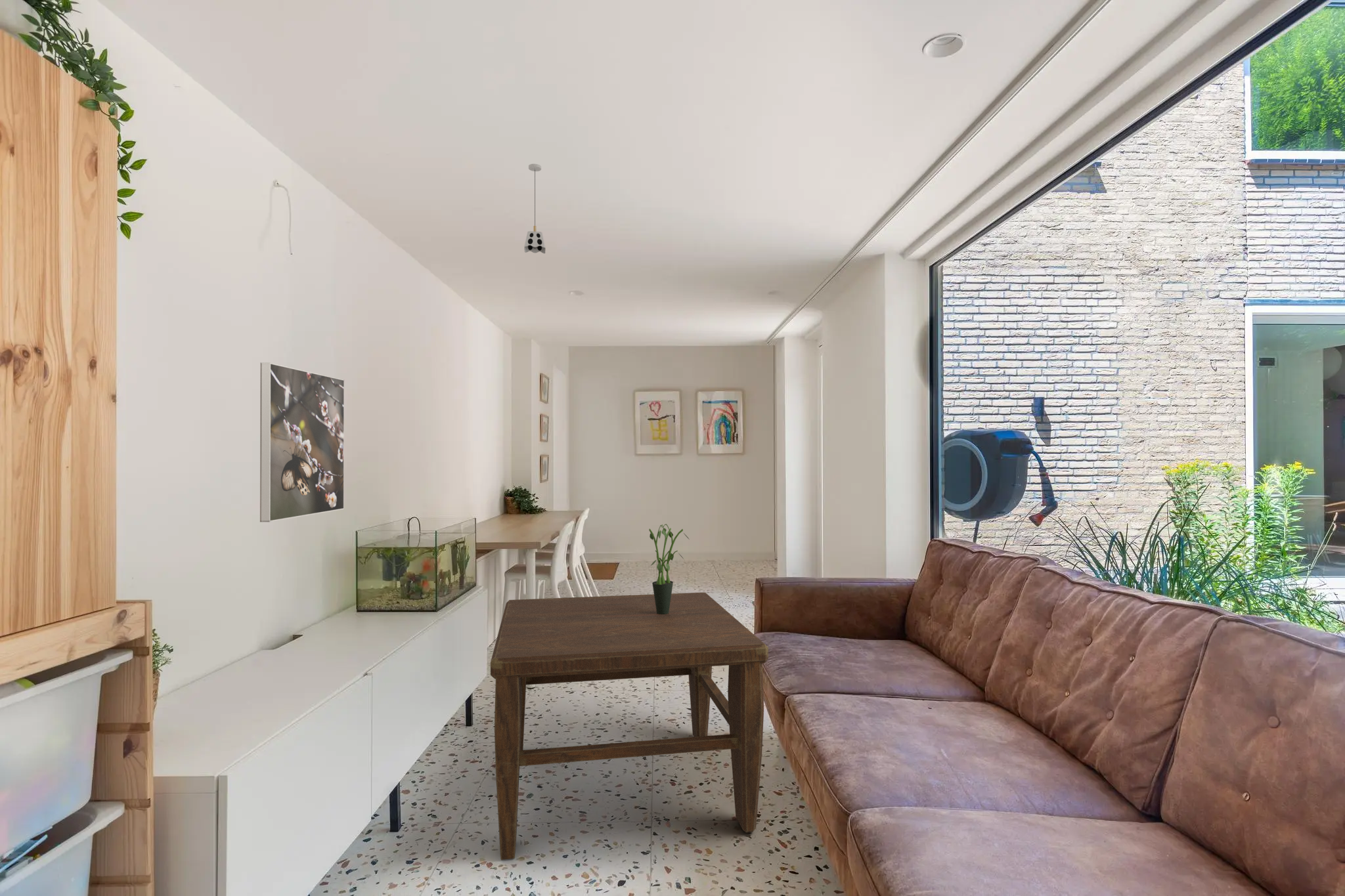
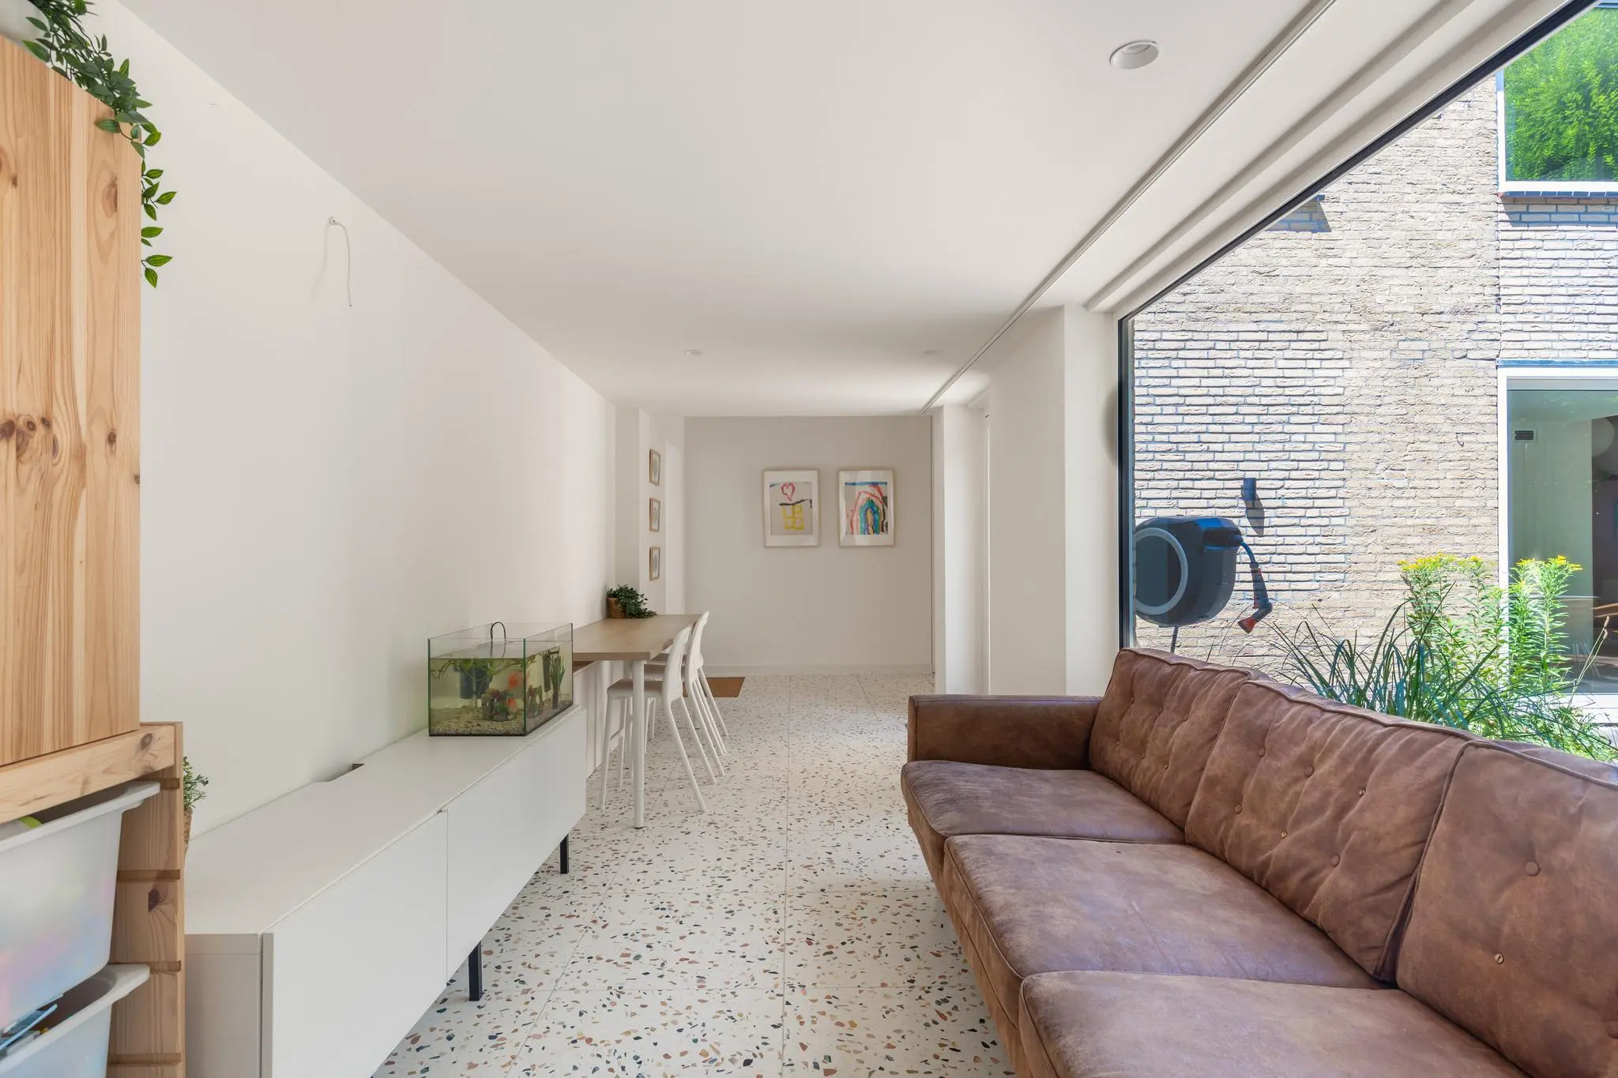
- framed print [259,362,345,523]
- coffee table [490,591,769,861]
- pendant light [523,163,546,254]
- potted plant [648,523,690,614]
